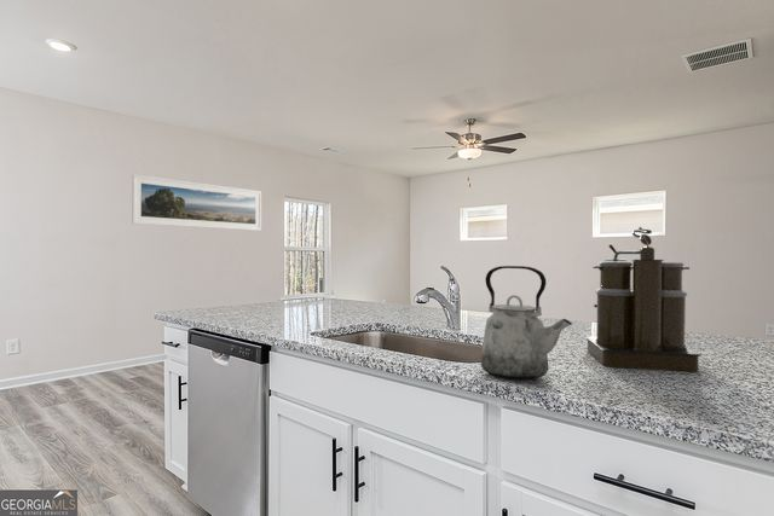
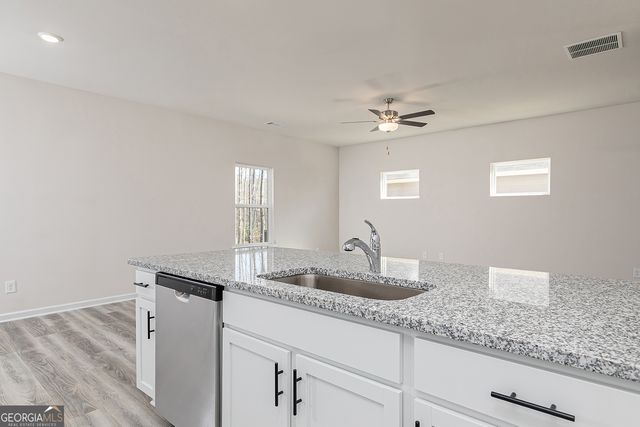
- coffee maker [585,226,703,372]
- kettle [480,265,573,382]
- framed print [131,174,262,232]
